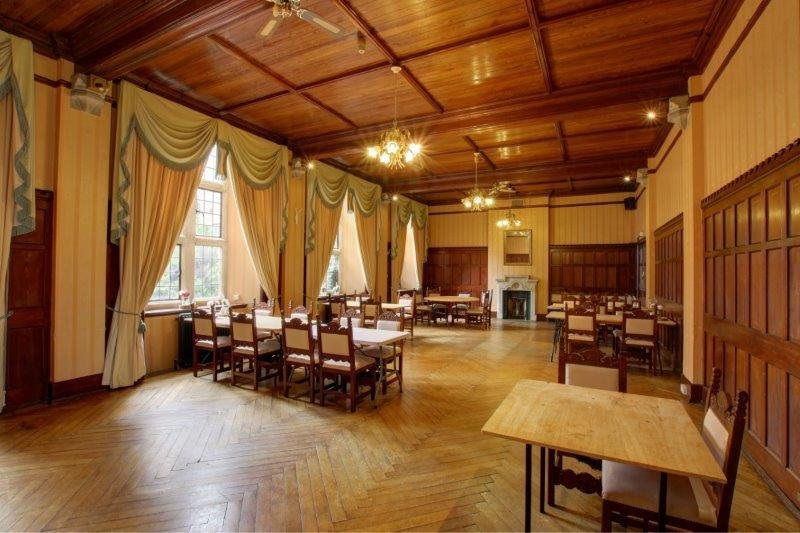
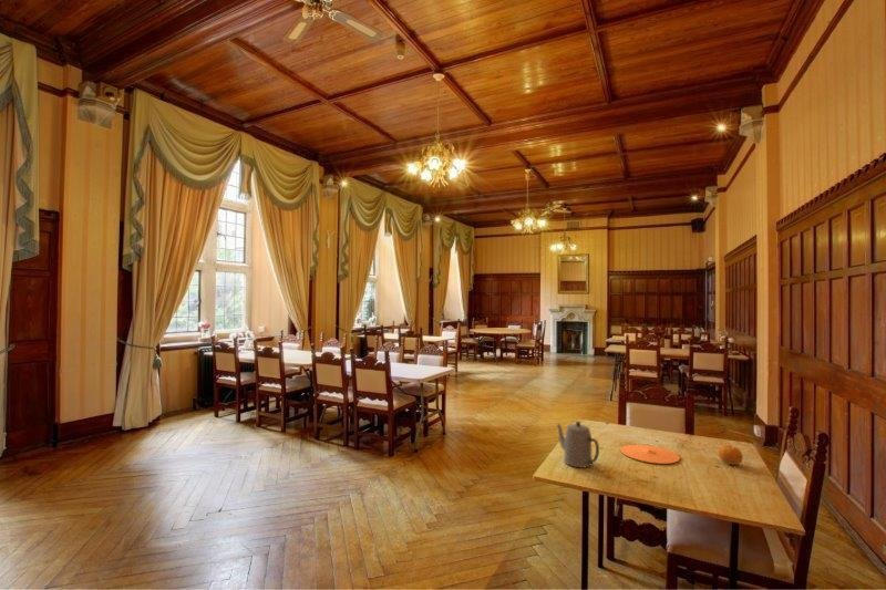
+ teapot [556,421,600,468]
+ plate [619,444,681,465]
+ fruit [718,441,744,466]
